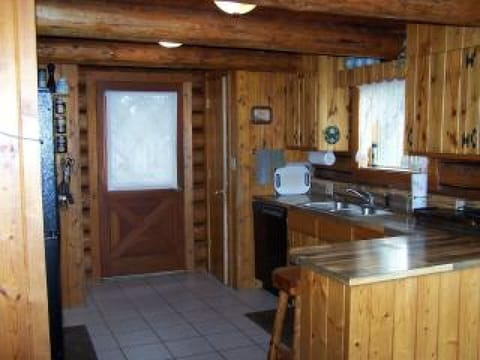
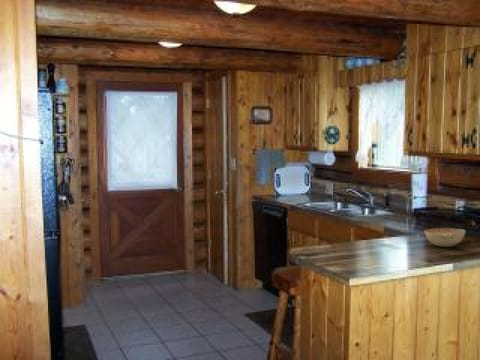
+ decorative bowl [423,227,467,248]
